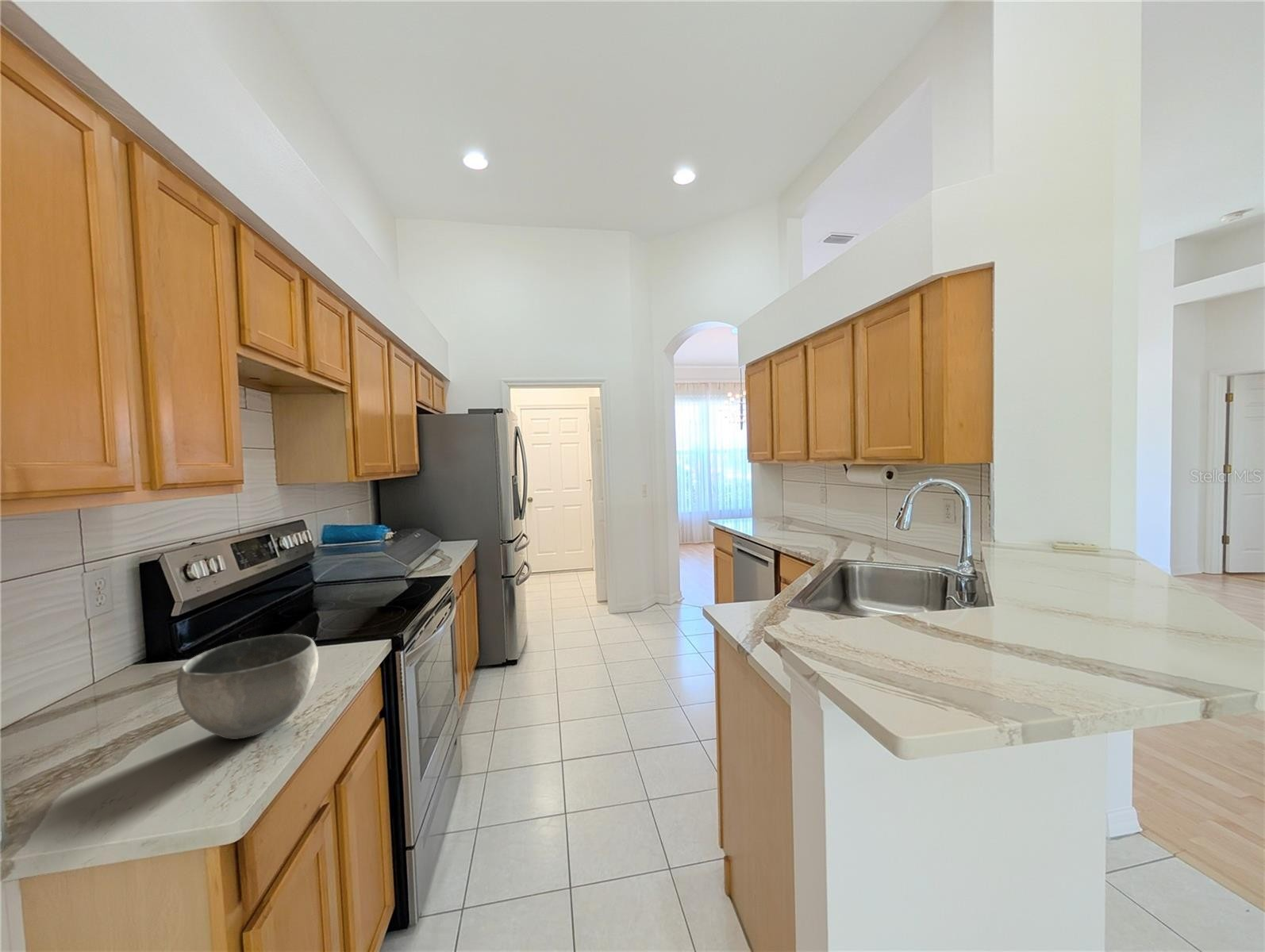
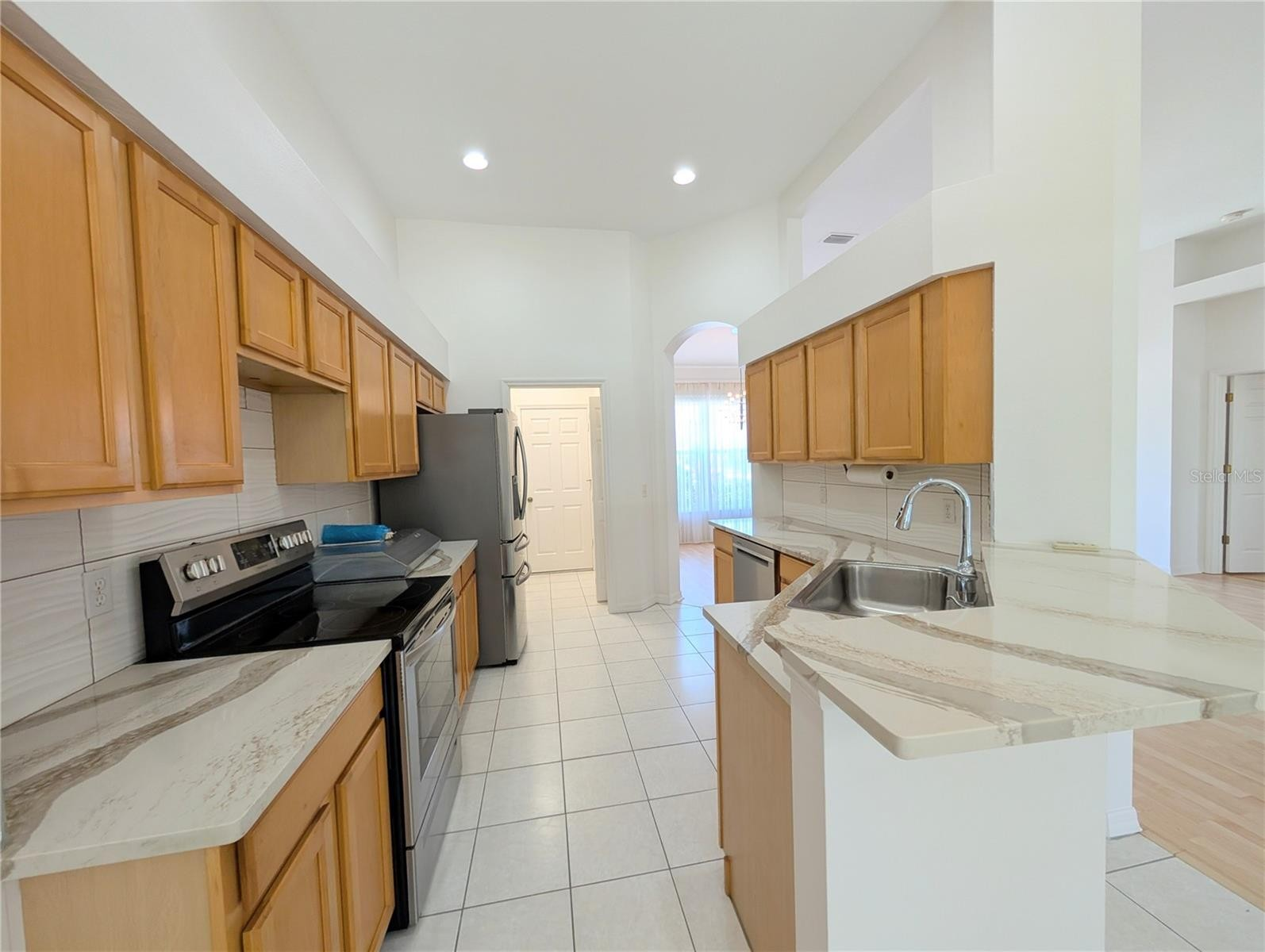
- bowl [176,633,319,740]
